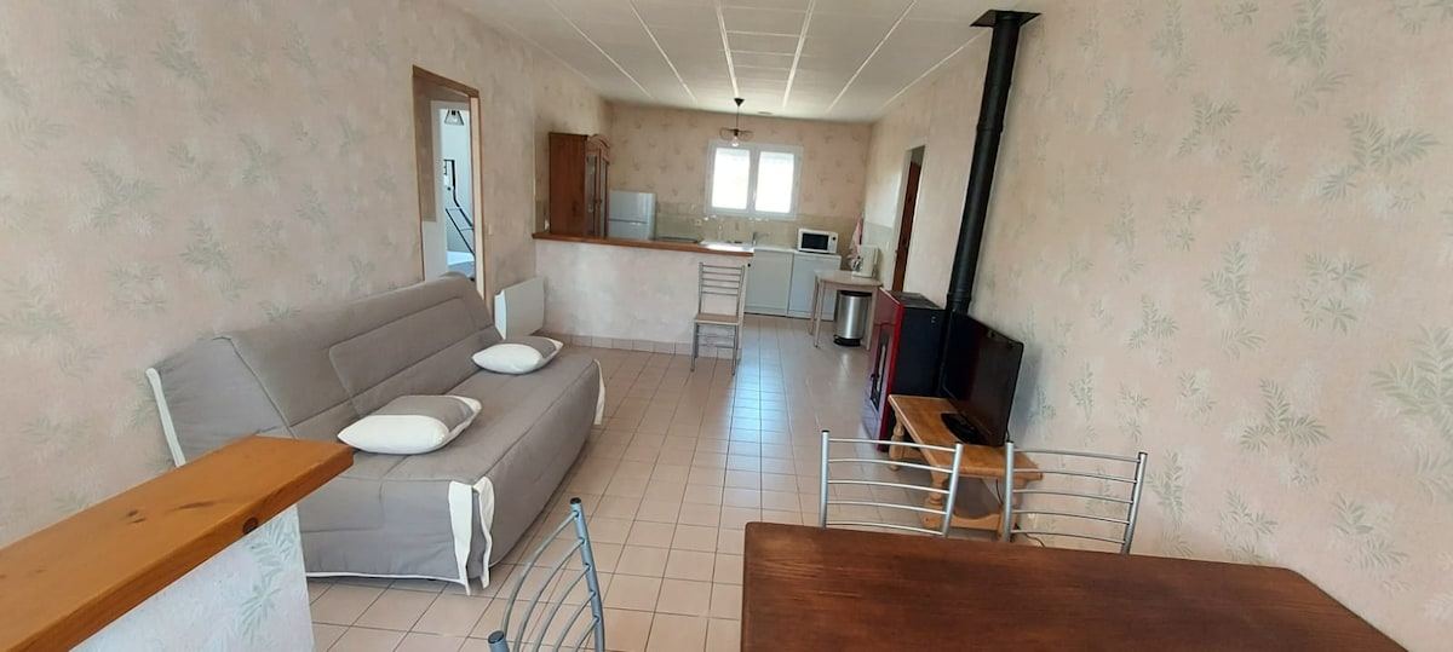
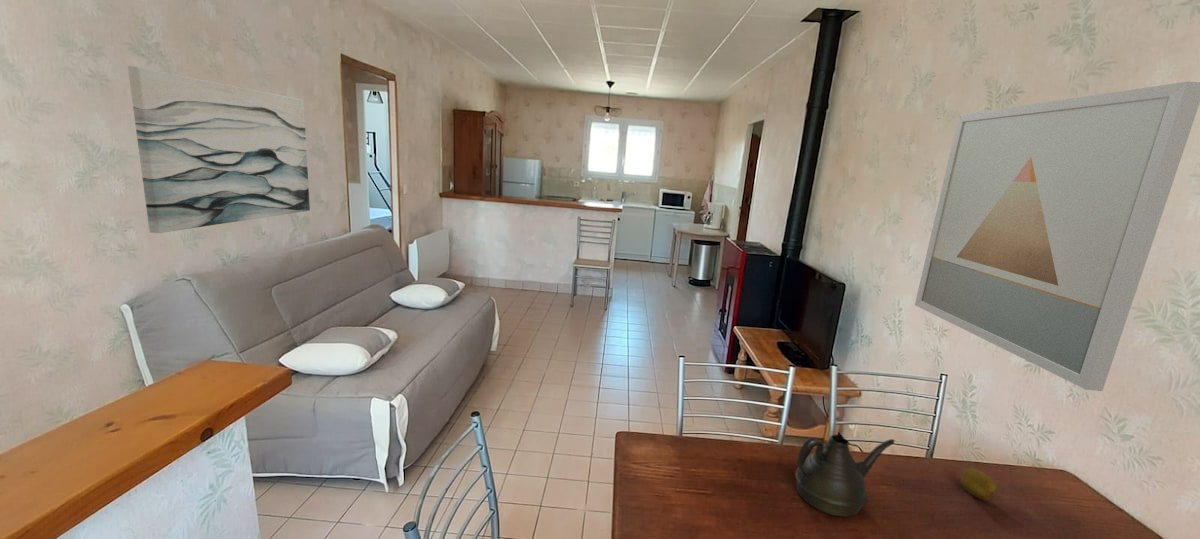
+ wall art [127,65,311,234]
+ wall art [914,81,1200,392]
+ teapot [794,434,896,517]
+ fruit [959,468,999,502]
